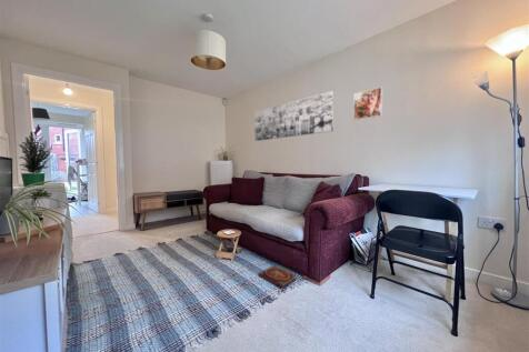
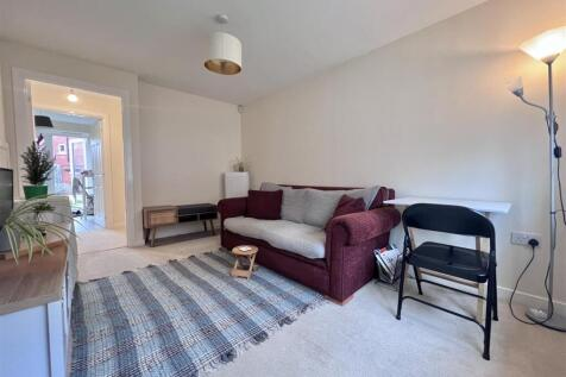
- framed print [352,86,383,121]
- book [257,264,297,289]
- wall art [253,90,335,142]
